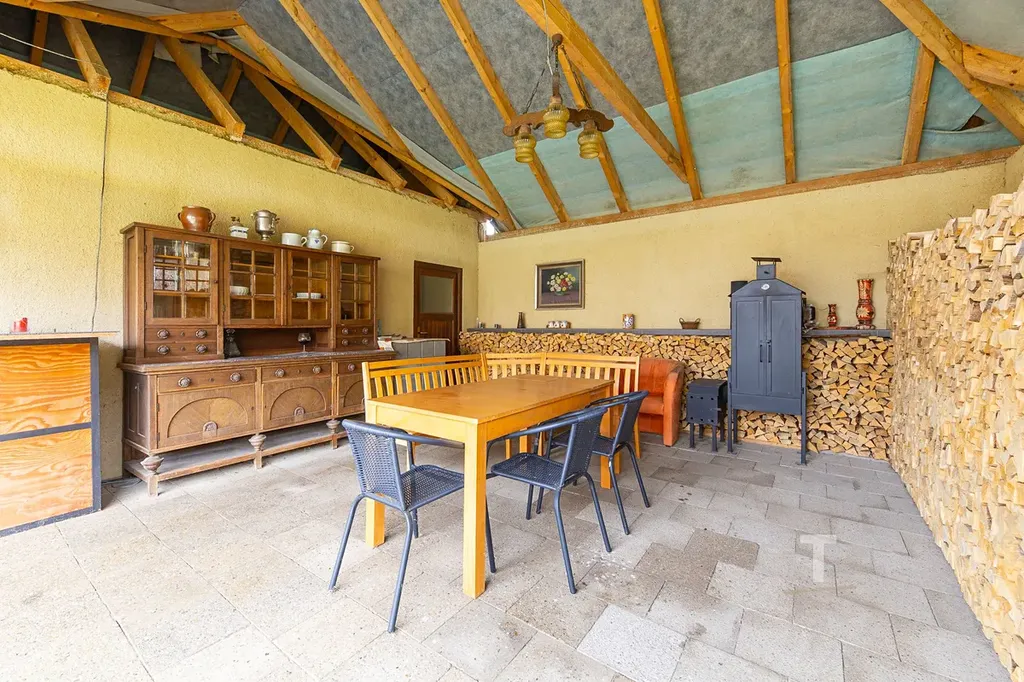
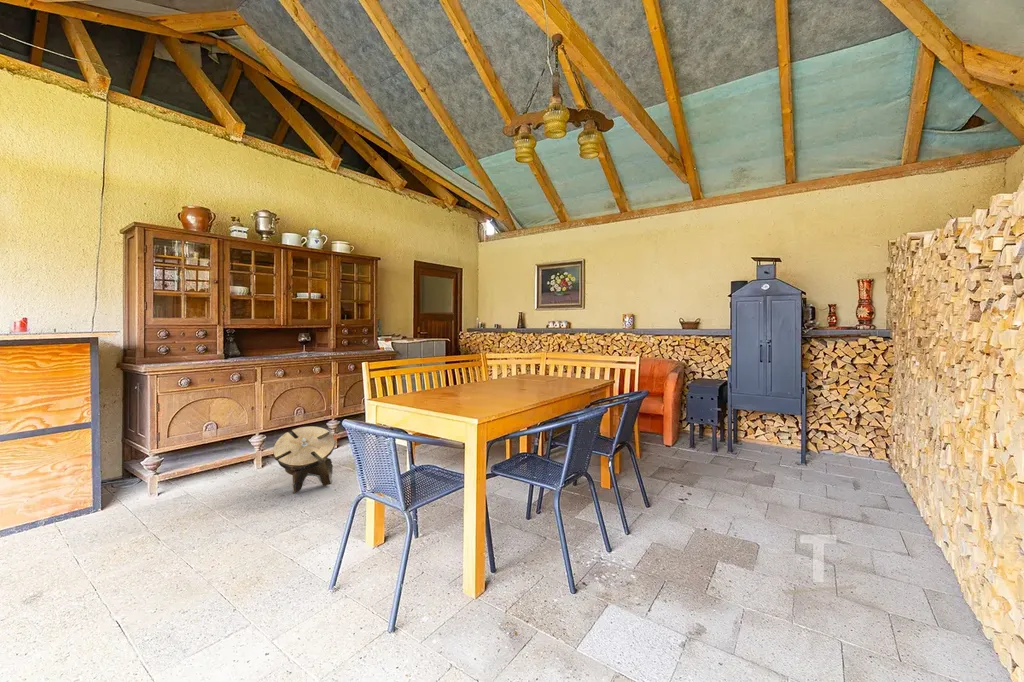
+ stool [272,425,336,494]
